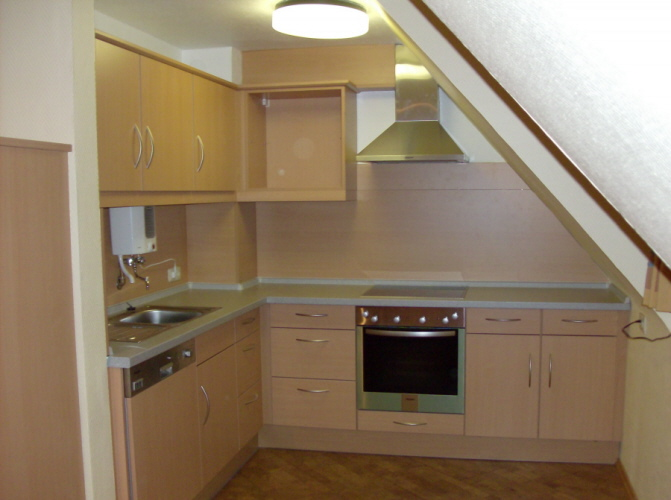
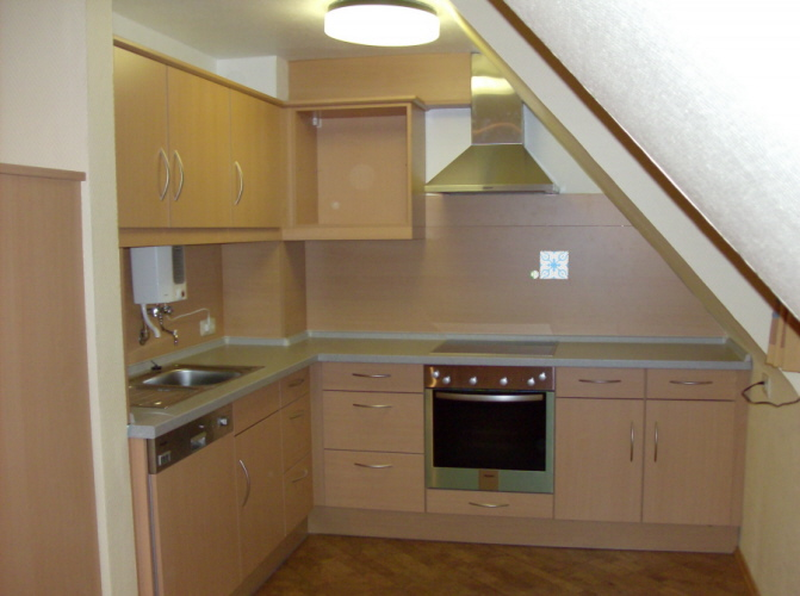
+ decorative tile [529,250,570,280]
